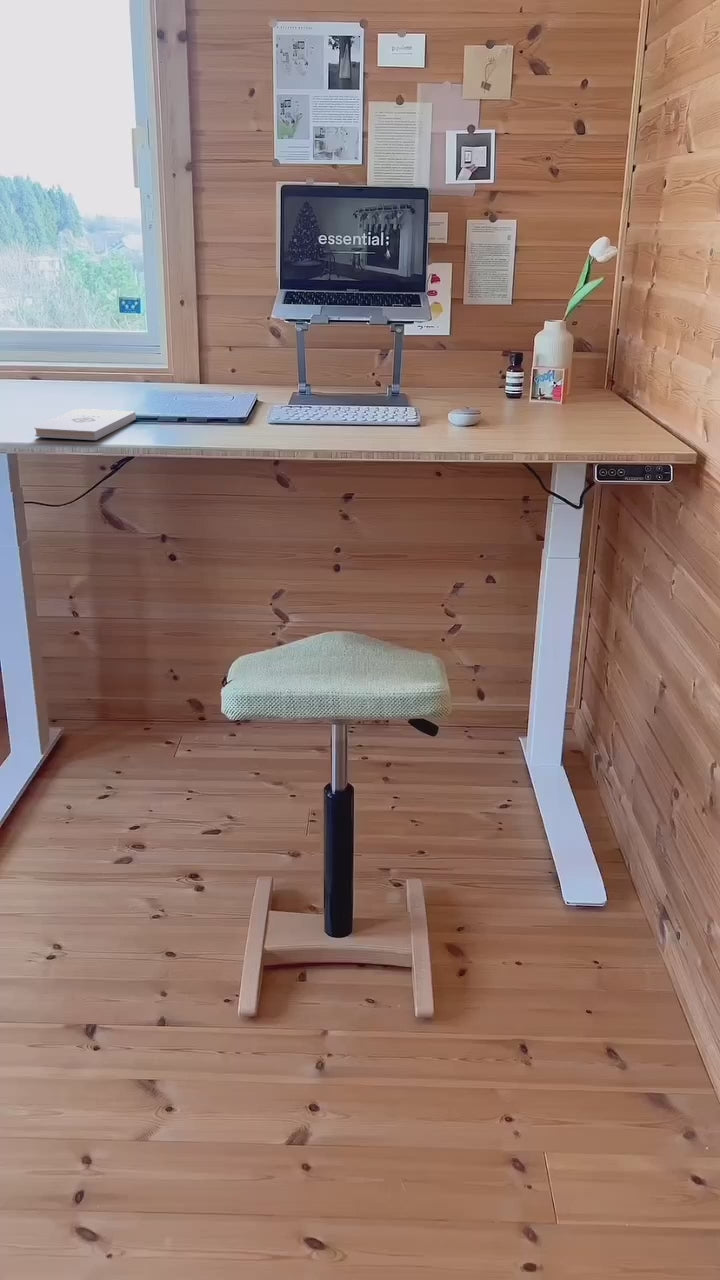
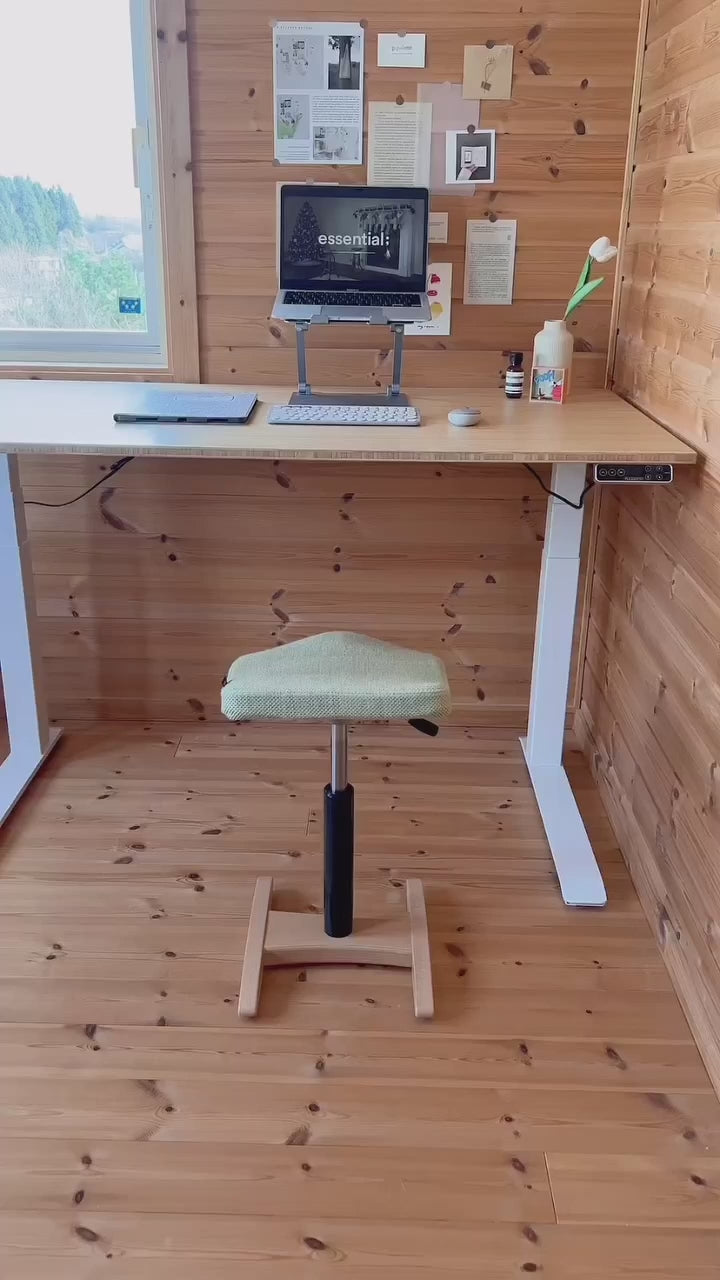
- notepad [33,408,137,441]
